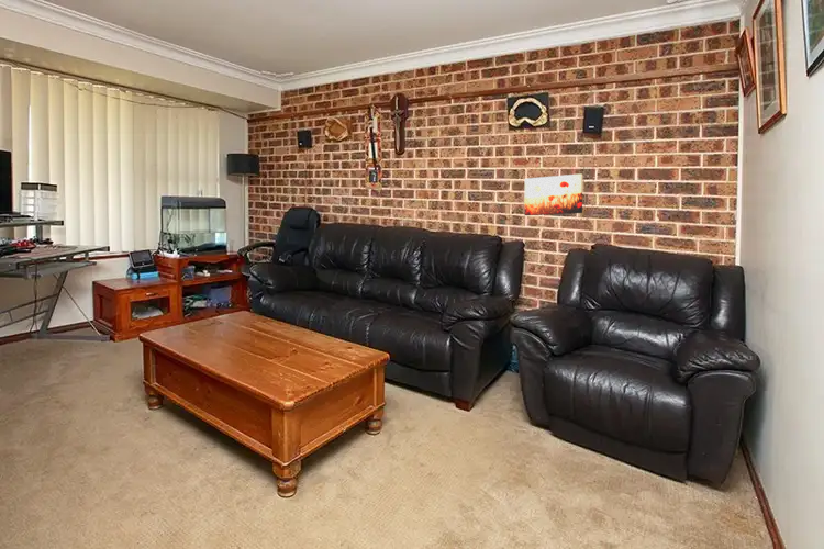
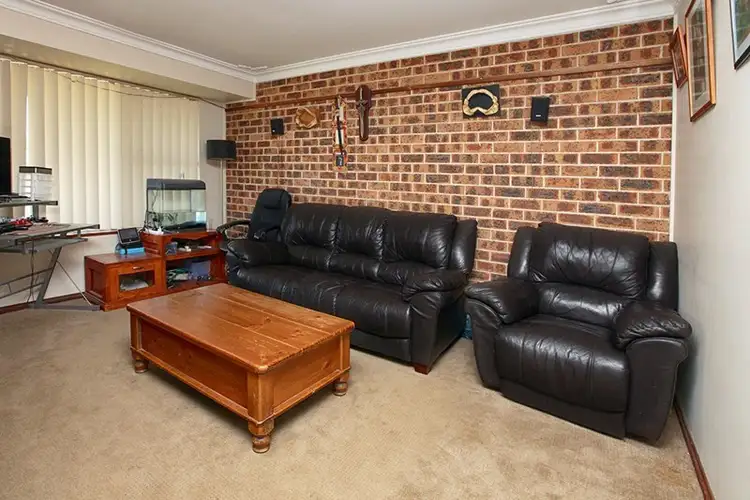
- wall art [523,173,583,216]
